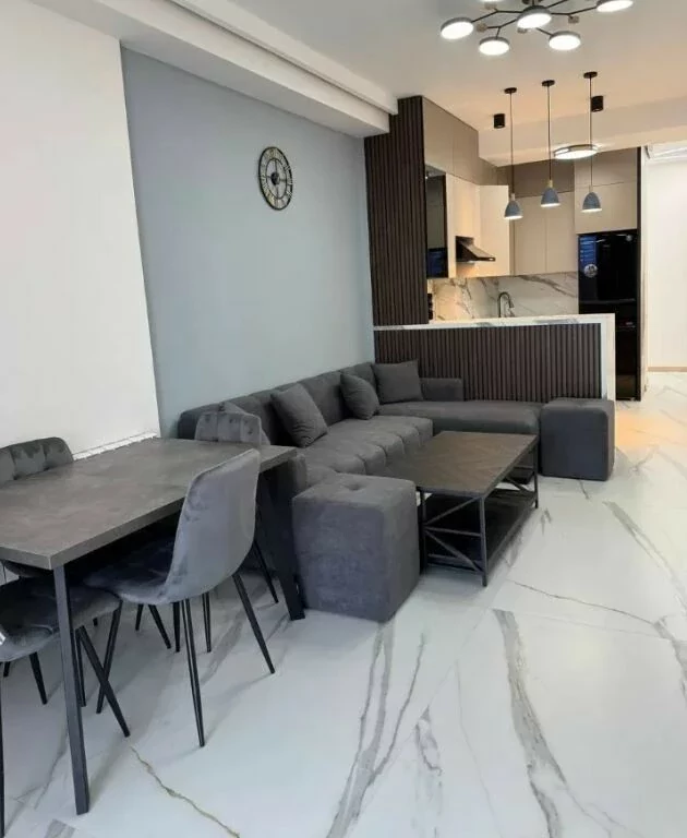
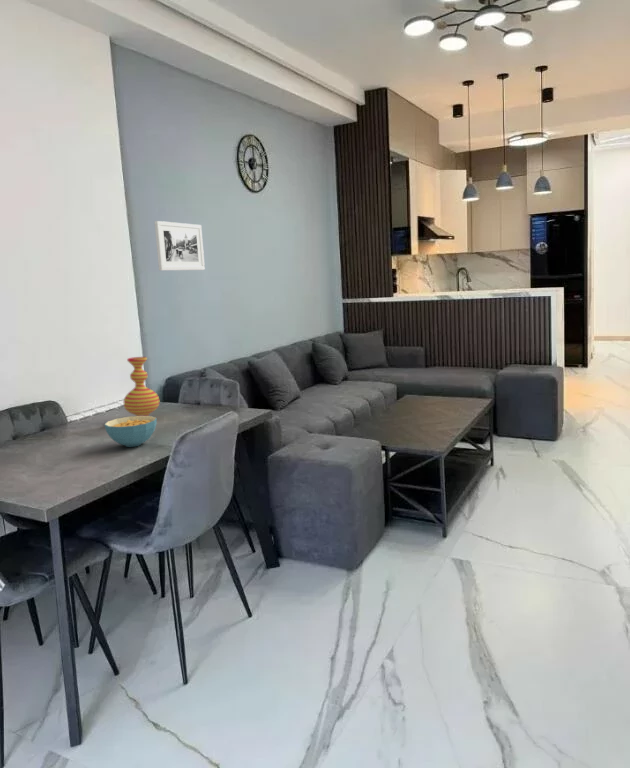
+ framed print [154,220,206,271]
+ cereal bowl [103,415,158,448]
+ vase [123,356,160,416]
